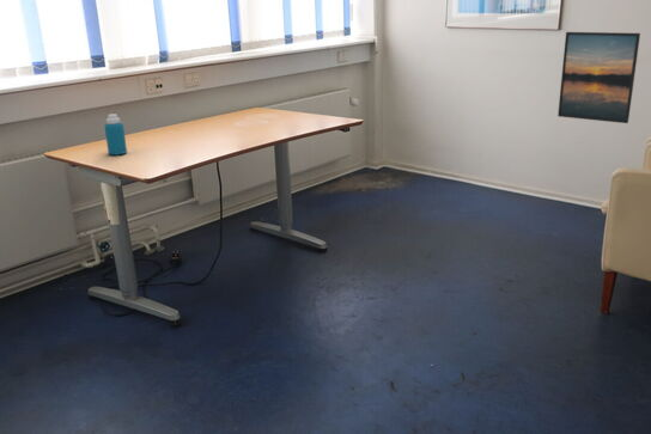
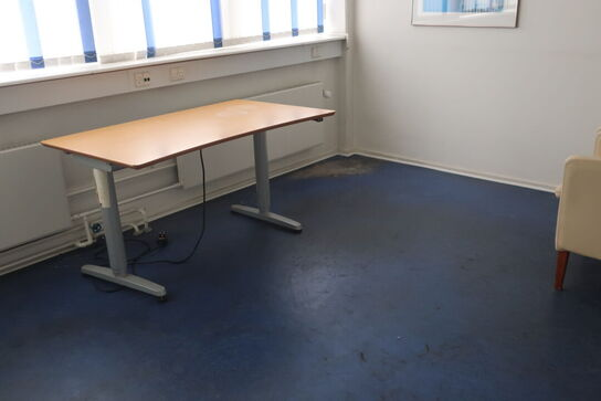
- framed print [556,31,641,124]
- bottle [103,112,128,157]
